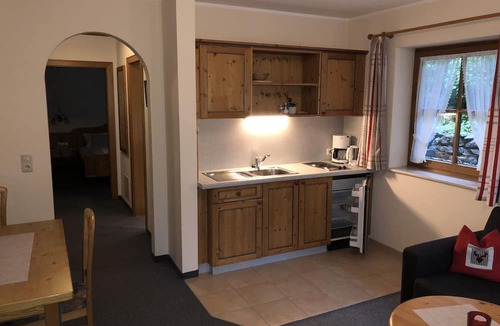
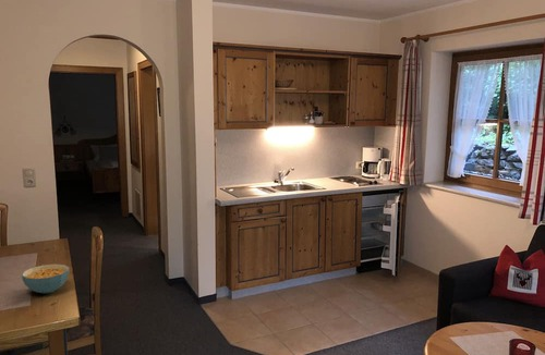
+ cereal bowl [21,264,71,294]
